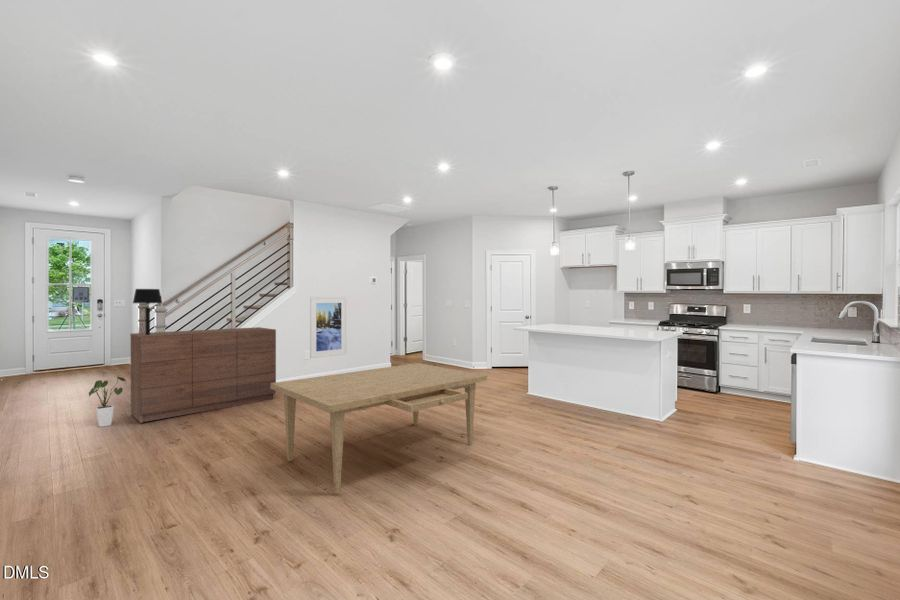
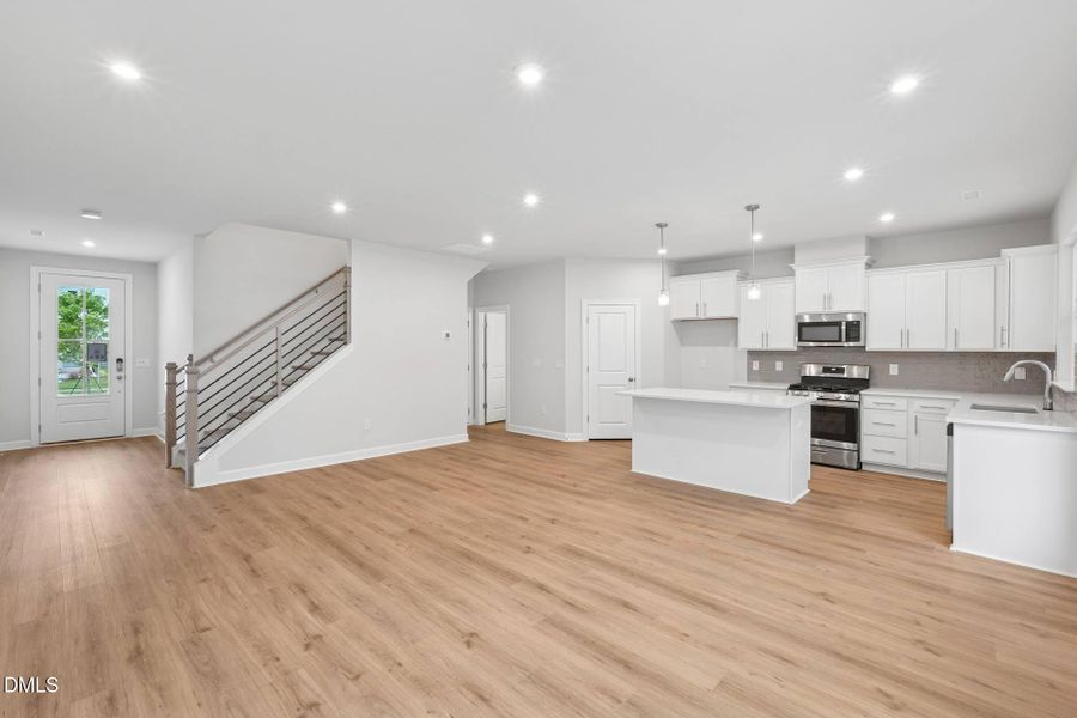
- table lamp [132,288,163,335]
- house plant [88,375,127,428]
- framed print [309,296,348,359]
- dresser [129,326,277,424]
- dining table [271,362,488,495]
